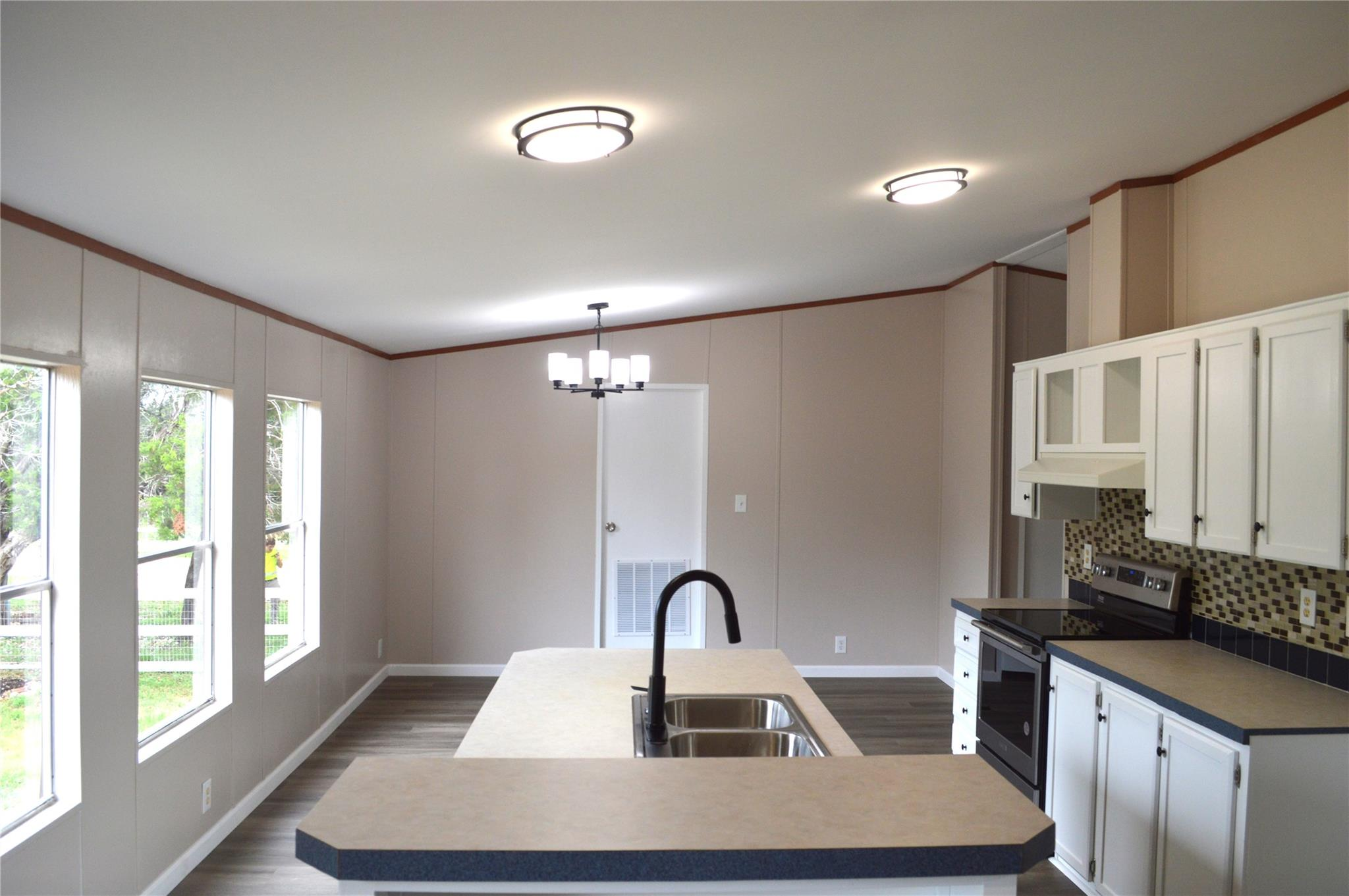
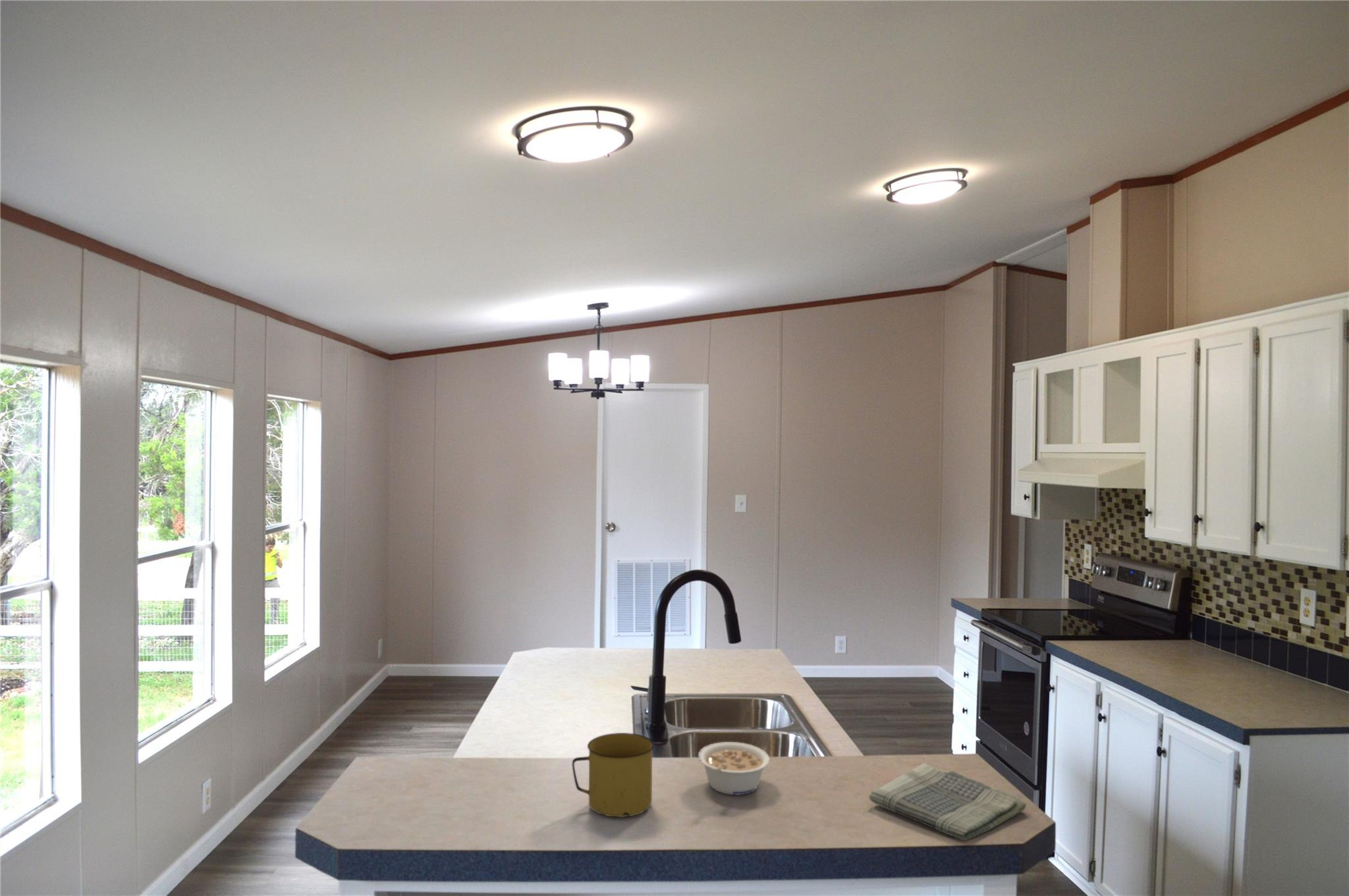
+ mug [572,732,655,818]
+ dish towel [868,762,1027,841]
+ legume [698,741,771,796]
